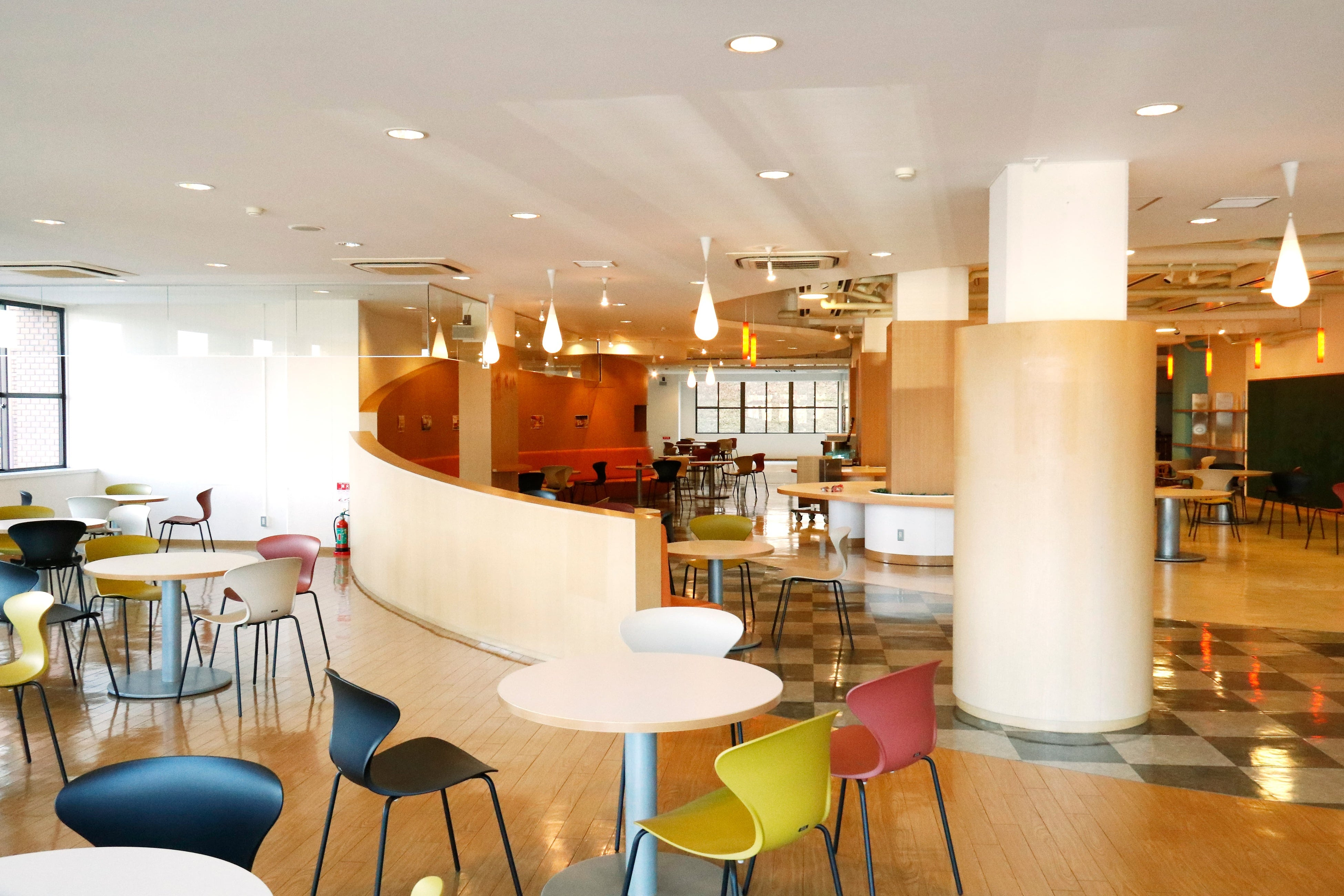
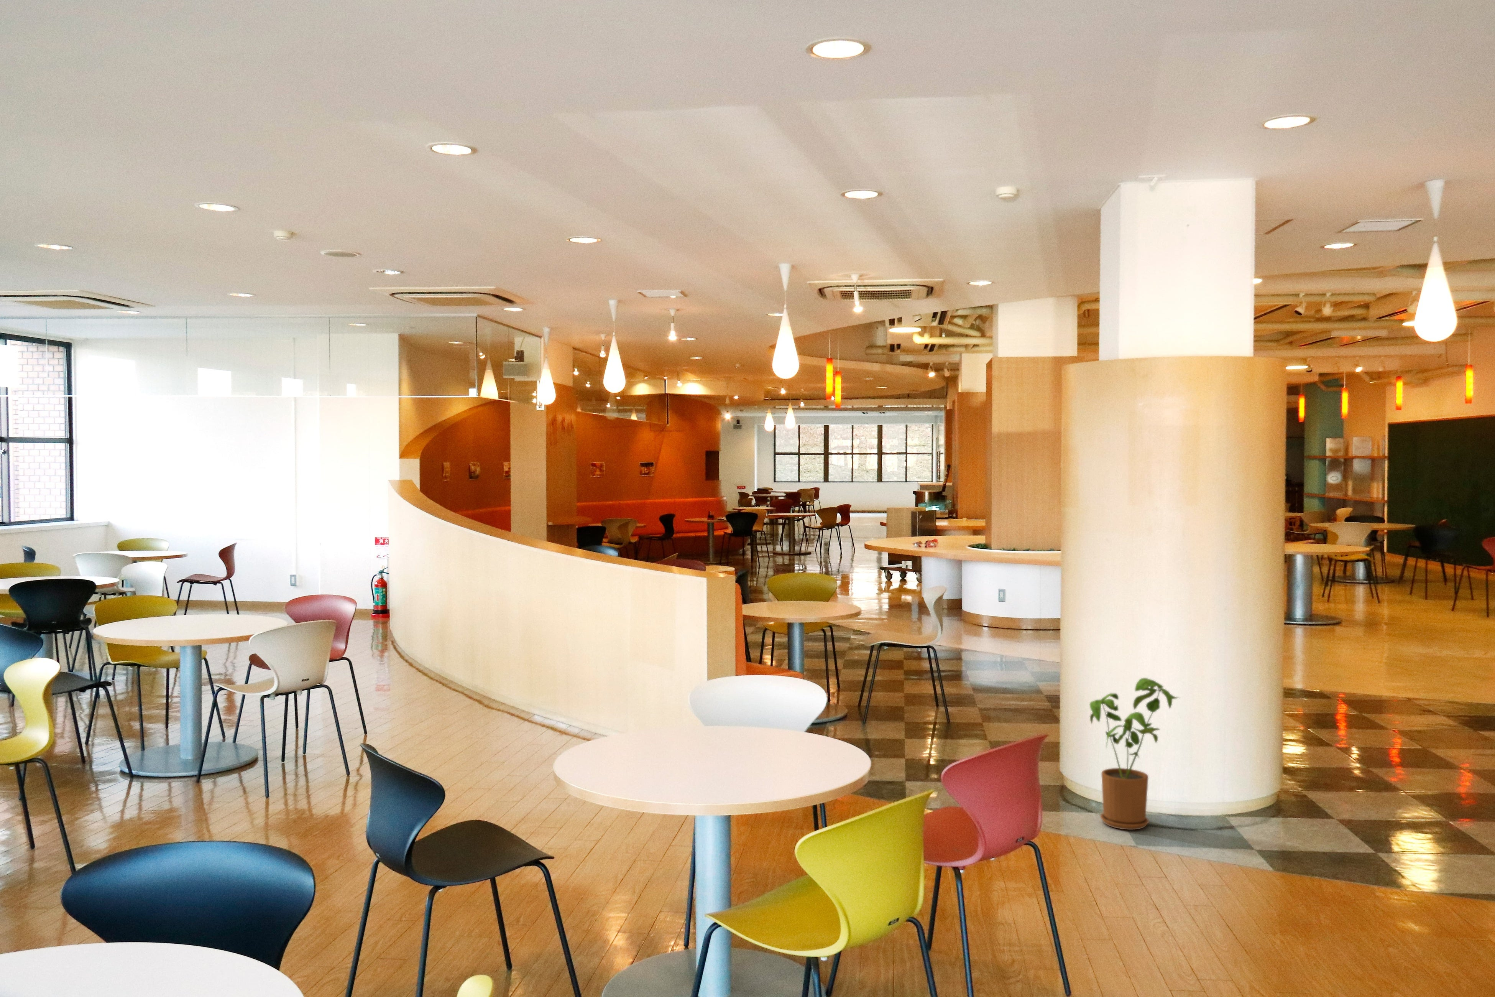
+ house plant [1089,678,1180,830]
